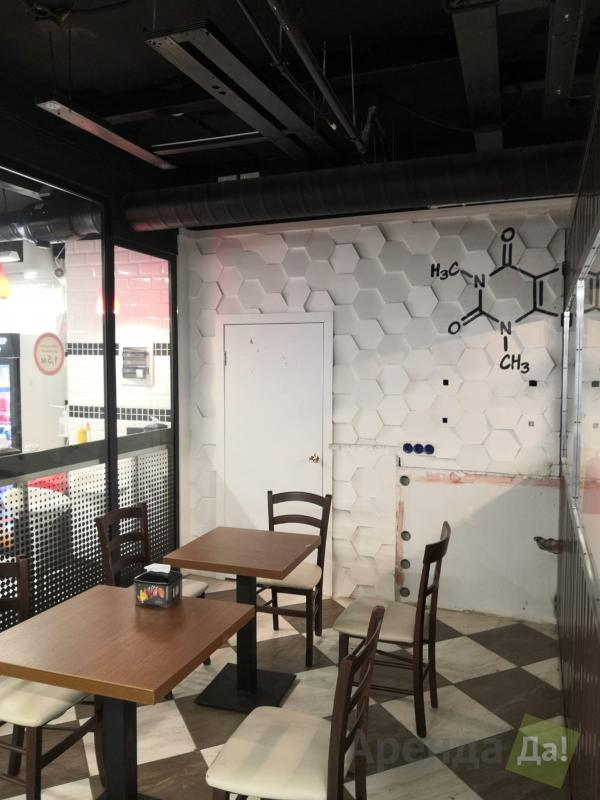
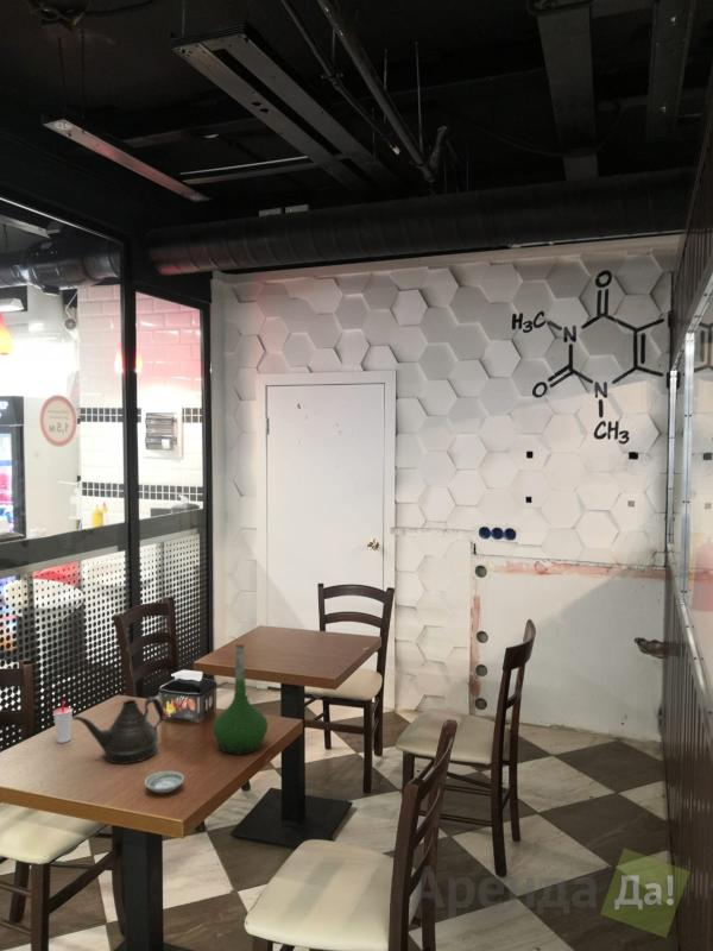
+ saucer [144,770,185,794]
+ vase [212,643,269,755]
+ cup [52,699,74,744]
+ teapot [71,695,165,764]
